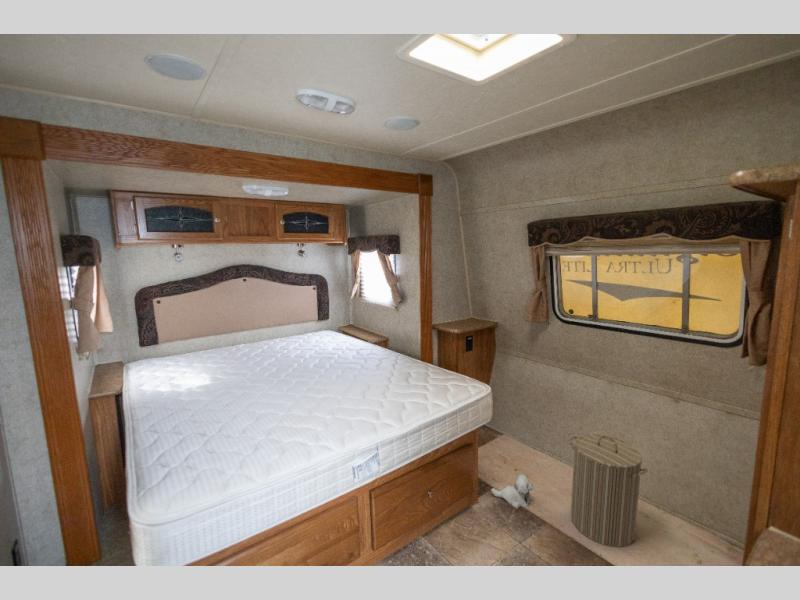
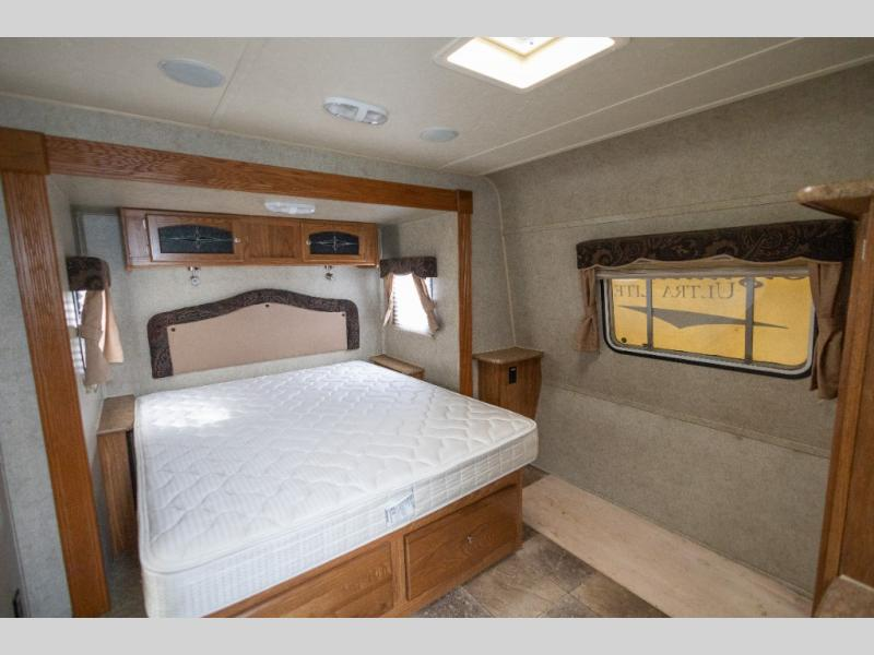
- laundry hamper [569,433,649,548]
- plush toy [490,473,534,509]
